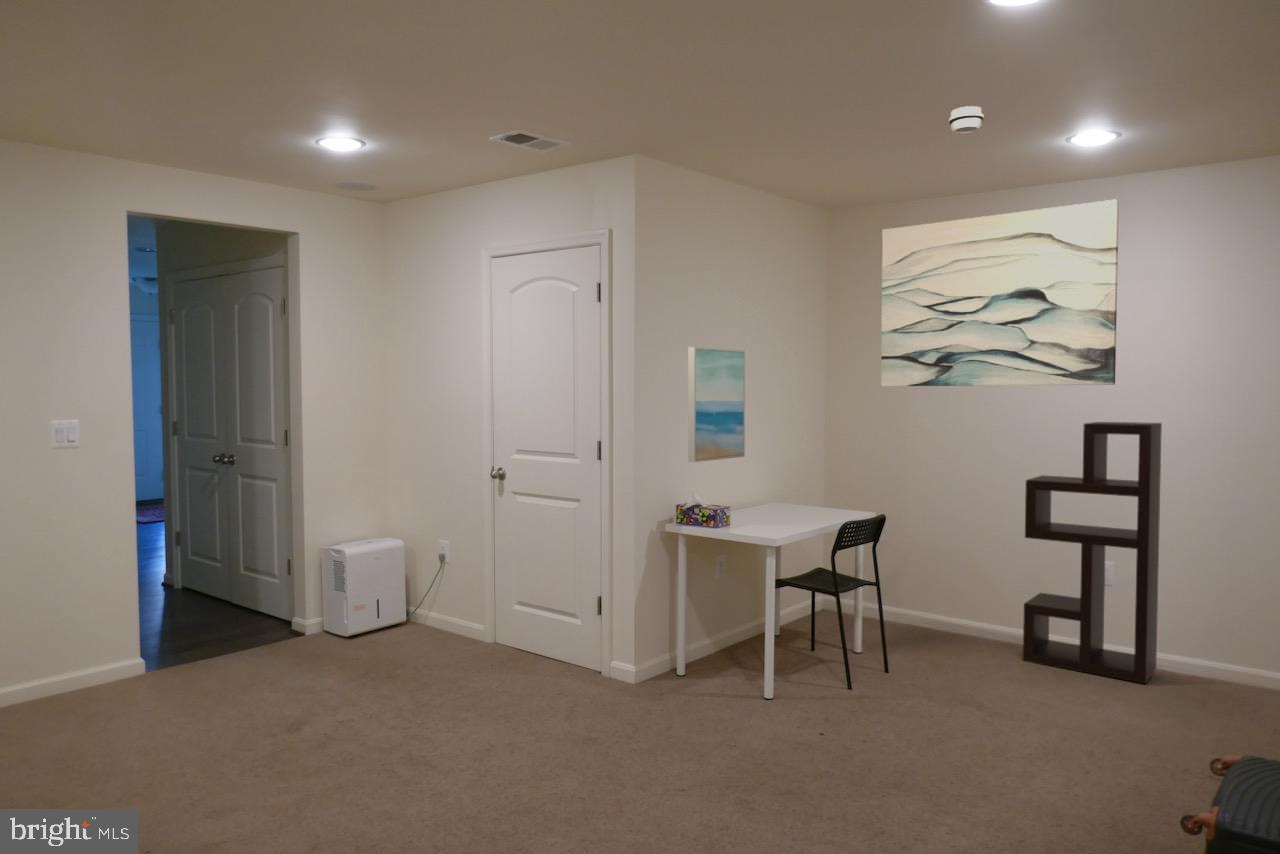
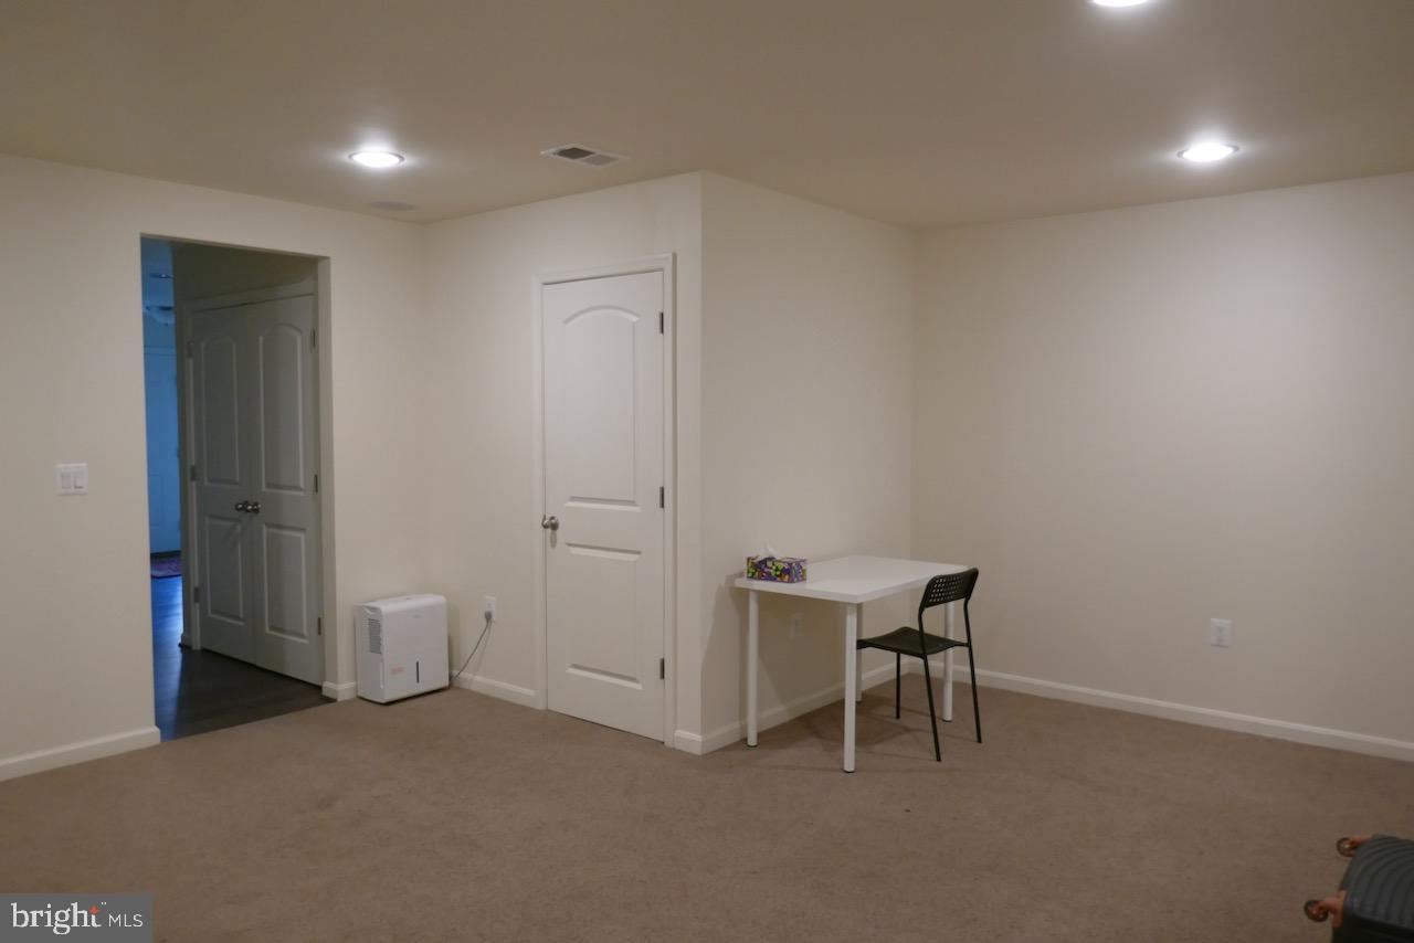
- smoke detector [948,105,985,135]
- wall art [687,346,746,463]
- wall art [880,198,1120,387]
- shelving unit [1022,421,1163,685]
